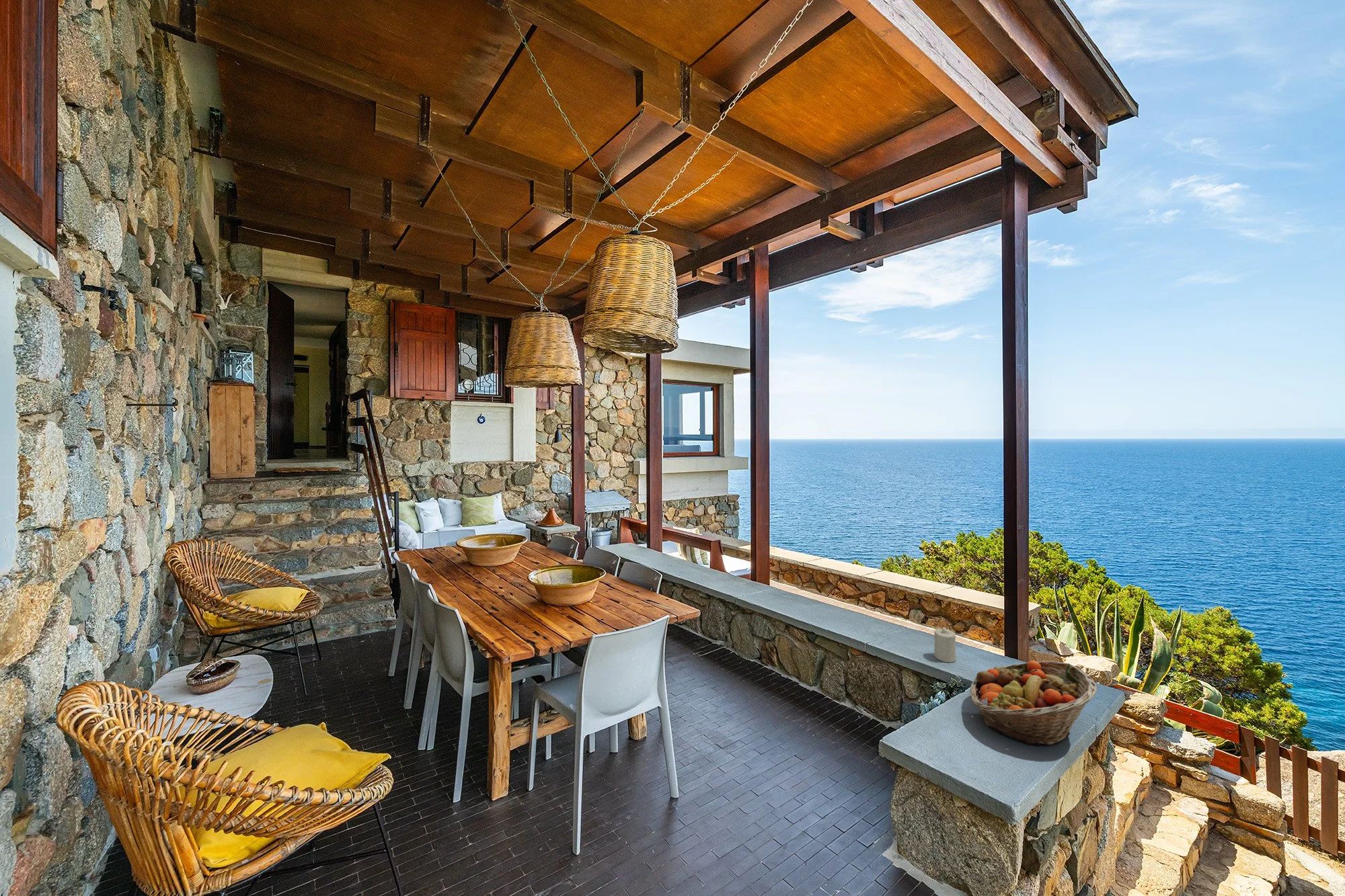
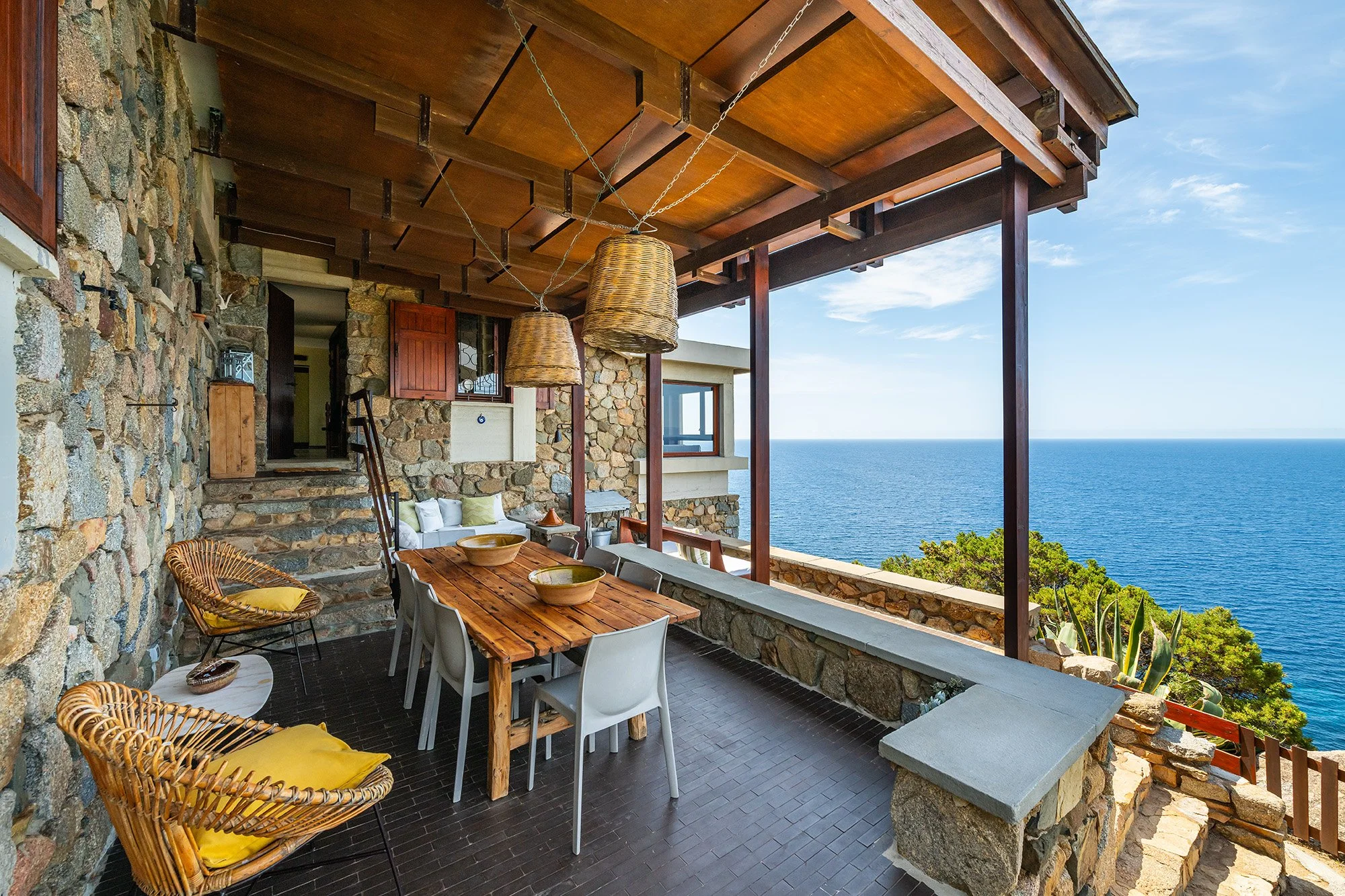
- candle [933,626,957,663]
- fruit basket [970,659,1098,745]
